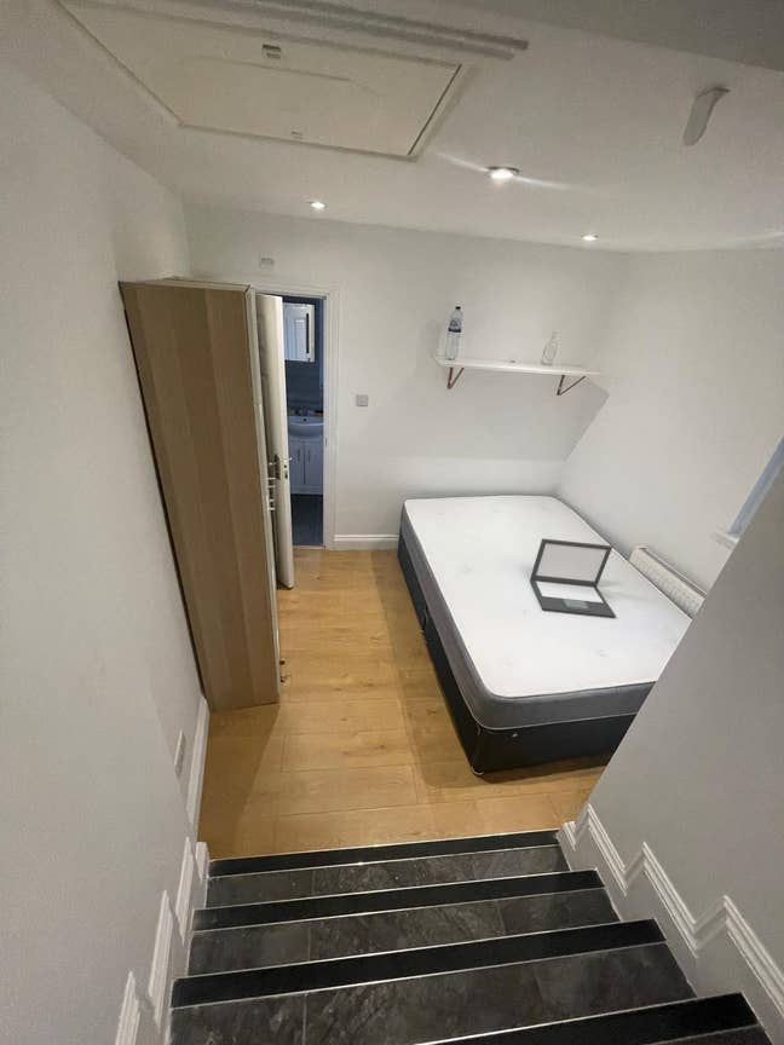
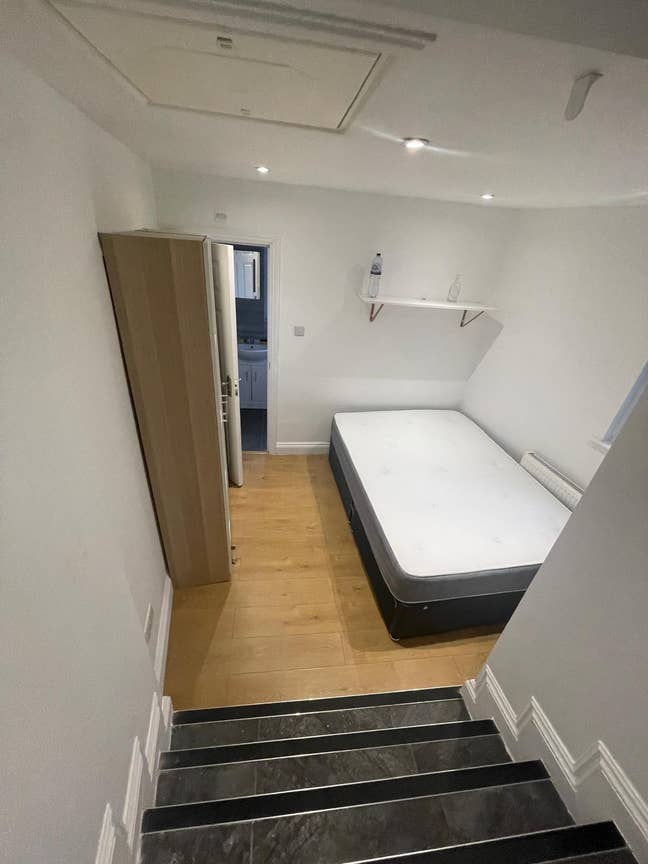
- laptop [529,537,617,619]
